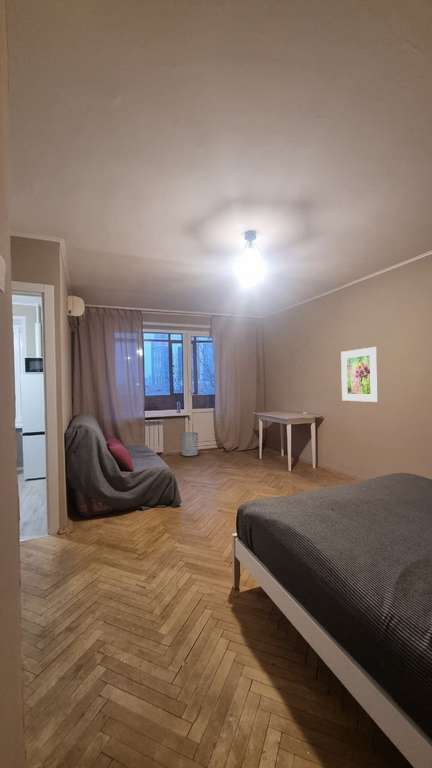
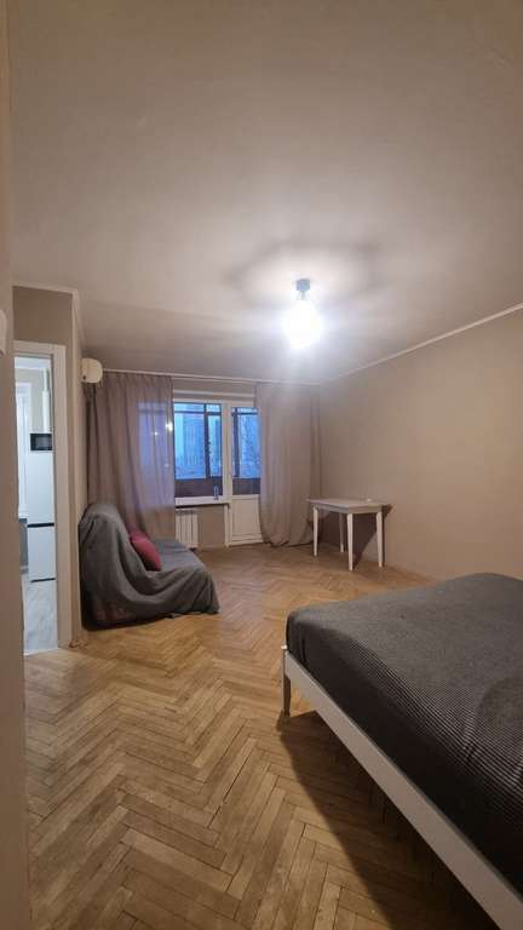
- waste bin [179,431,199,457]
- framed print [340,346,379,403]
